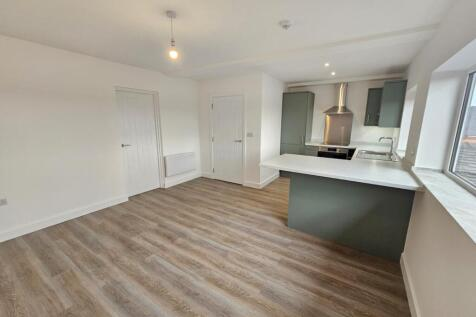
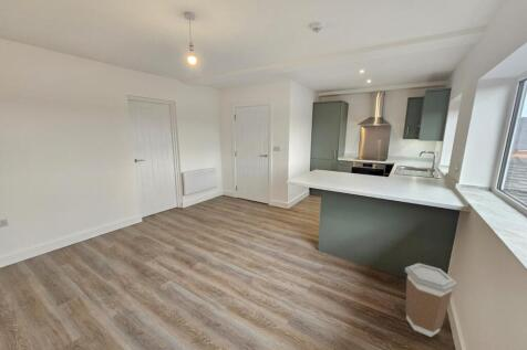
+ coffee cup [404,262,458,338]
